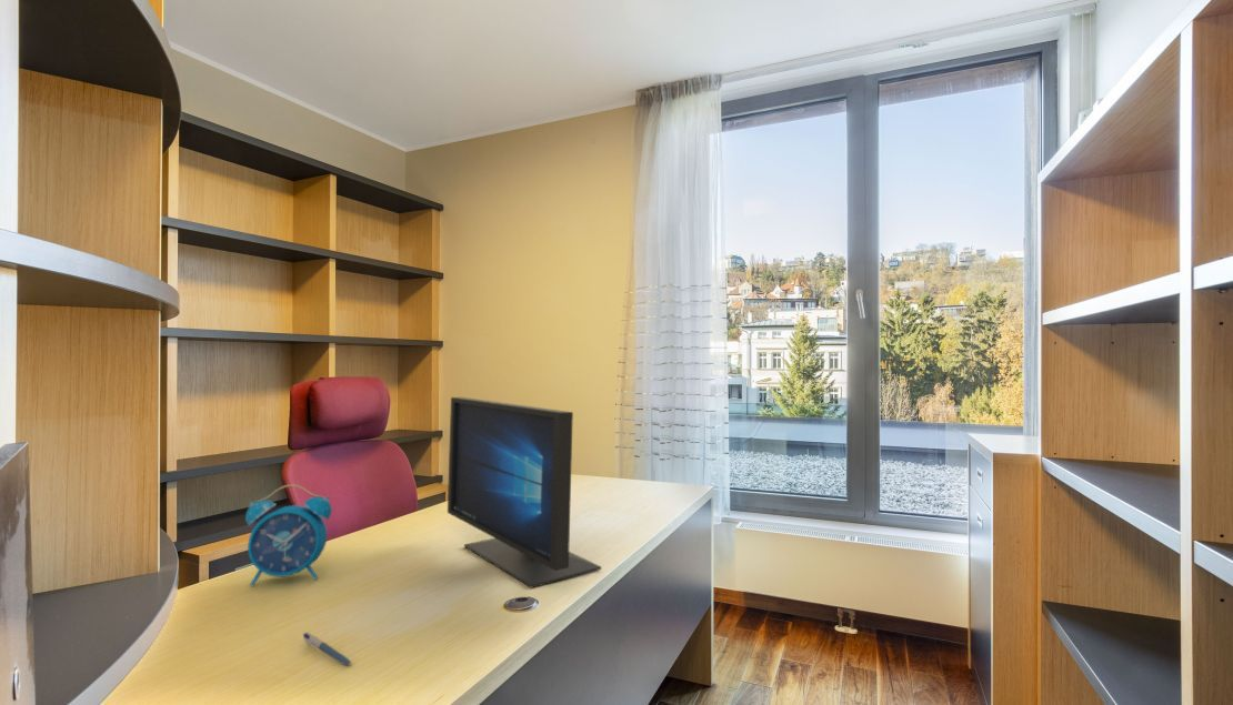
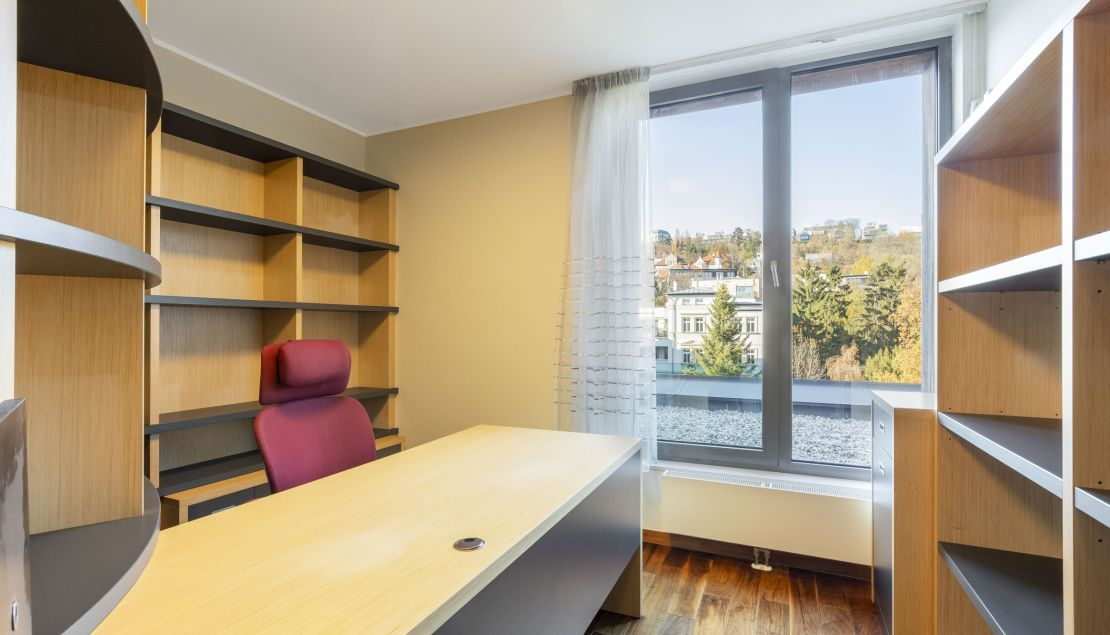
- monitor [447,396,602,590]
- alarm clock [244,483,333,587]
- pen [302,632,352,666]
